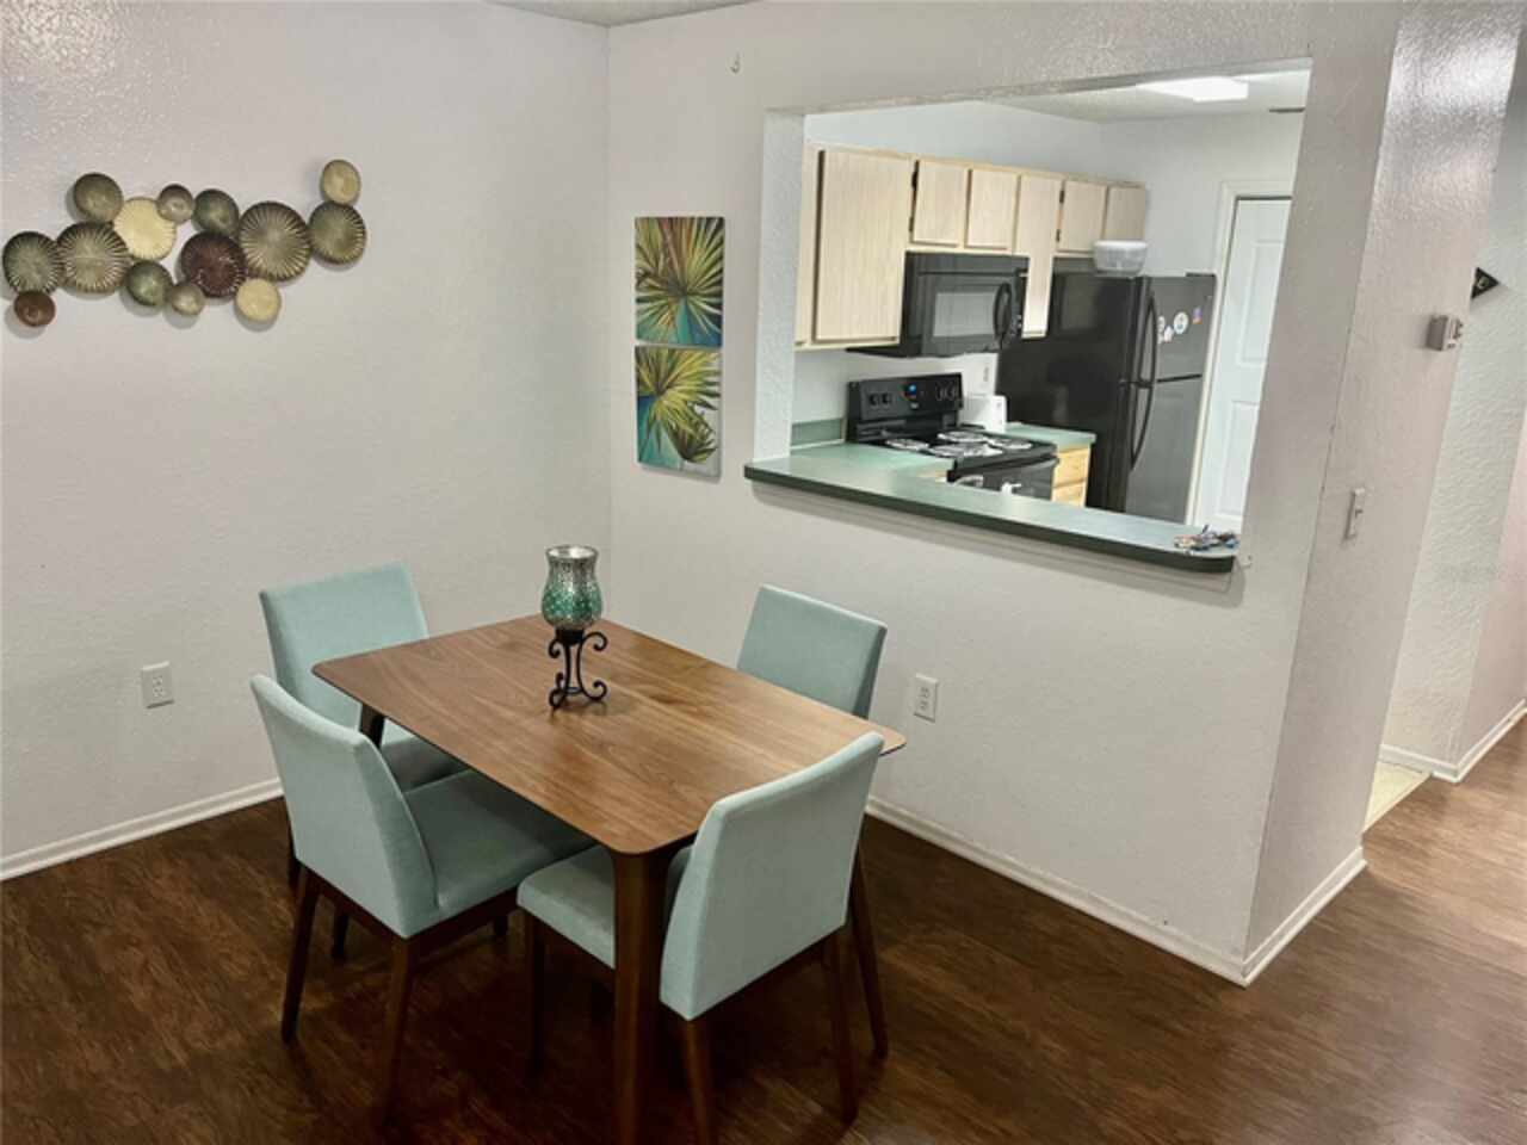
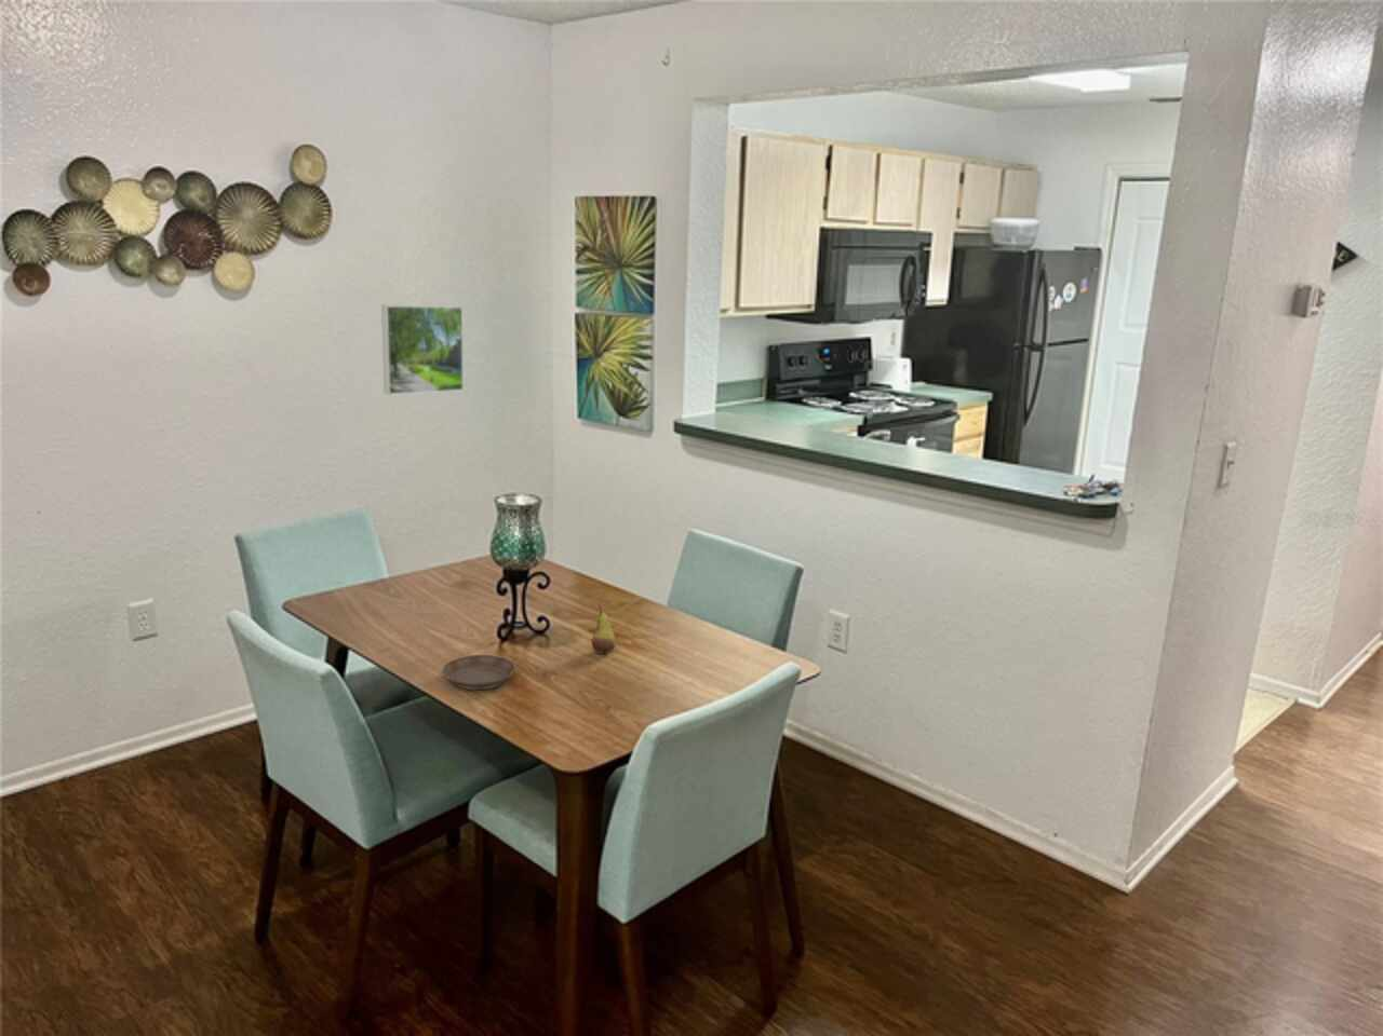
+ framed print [380,305,465,396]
+ saucer [442,654,516,691]
+ fruit [590,604,617,654]
